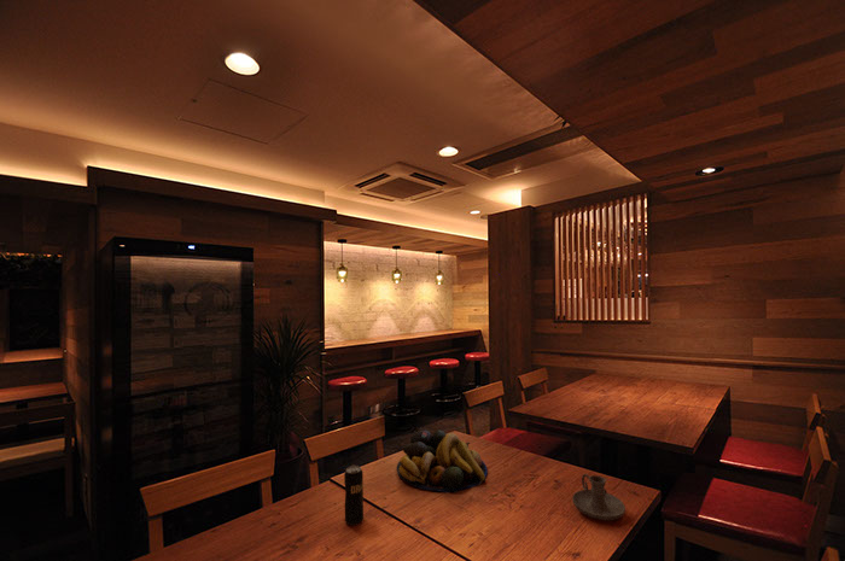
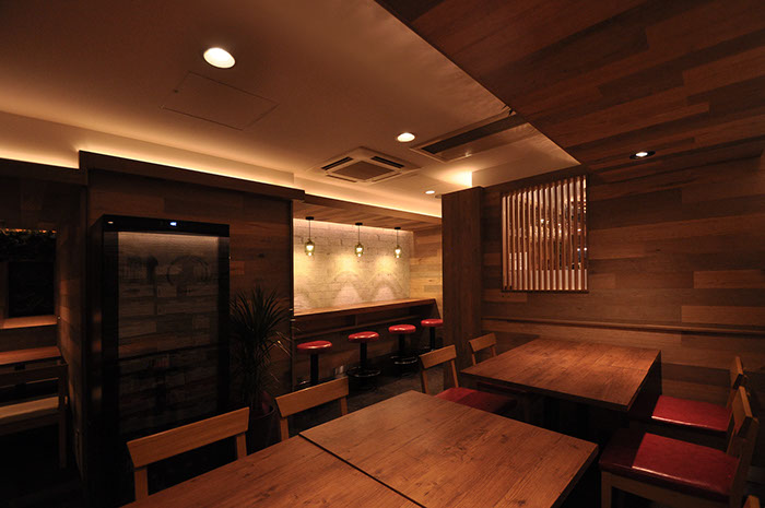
- beverage can [343,463,365,526]
- fruit bowl [396,429,489,493]
- candle holder [571,473,627,521]
